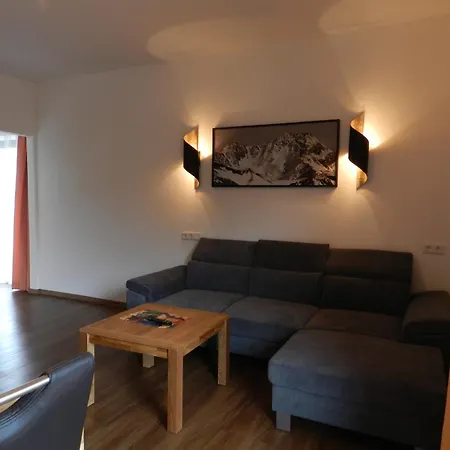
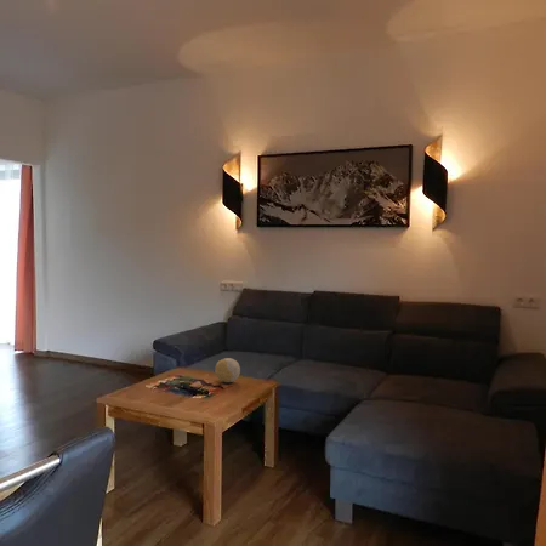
+ decorative ball [214,357,241,383]
